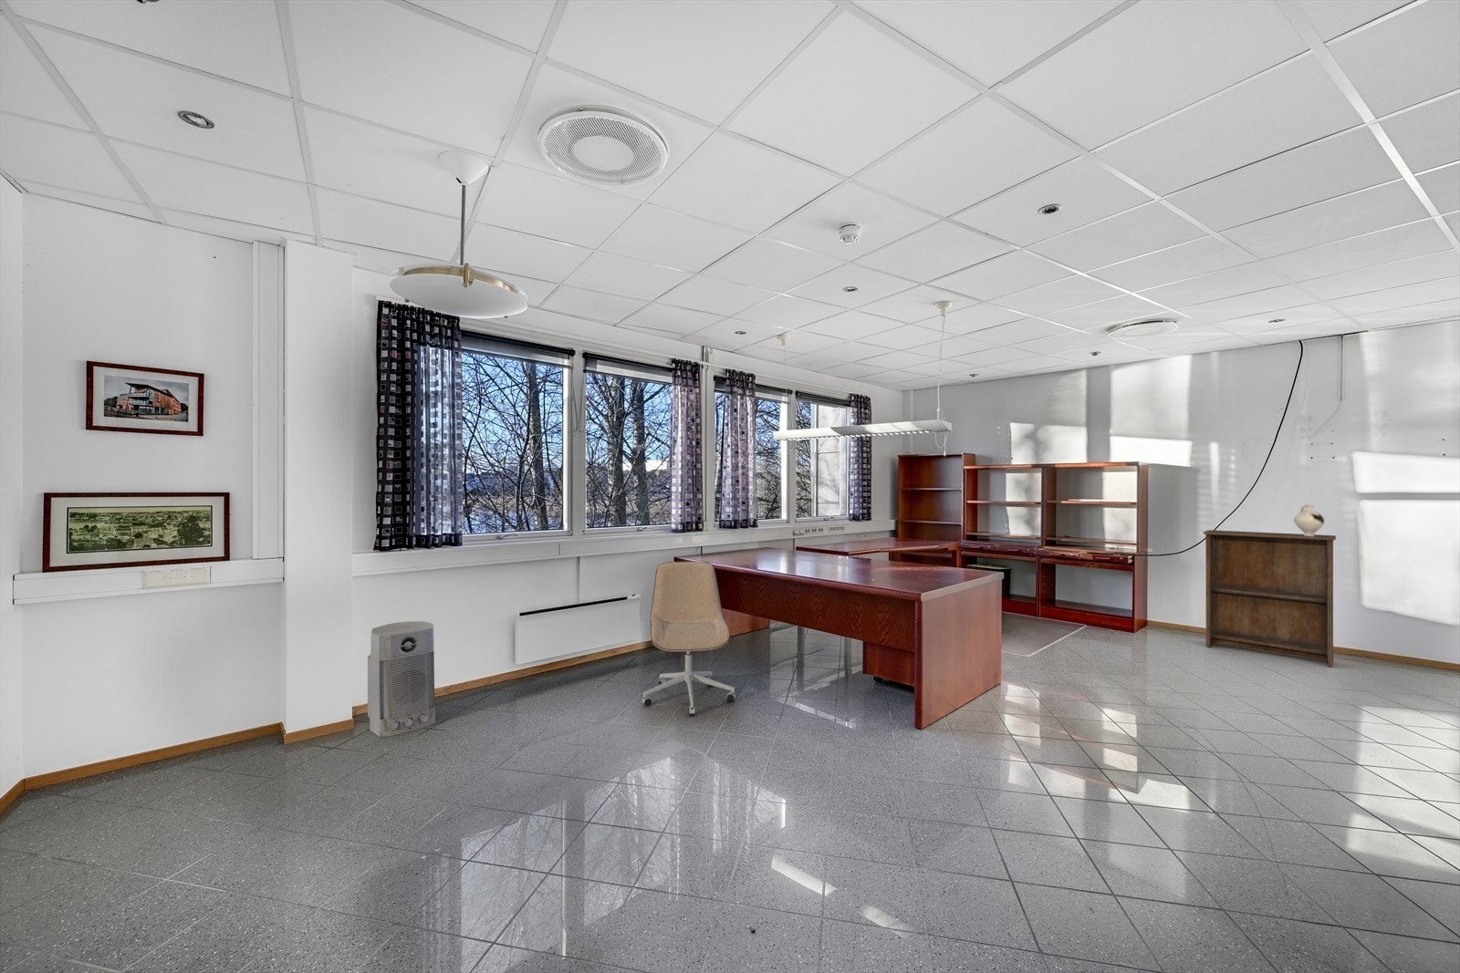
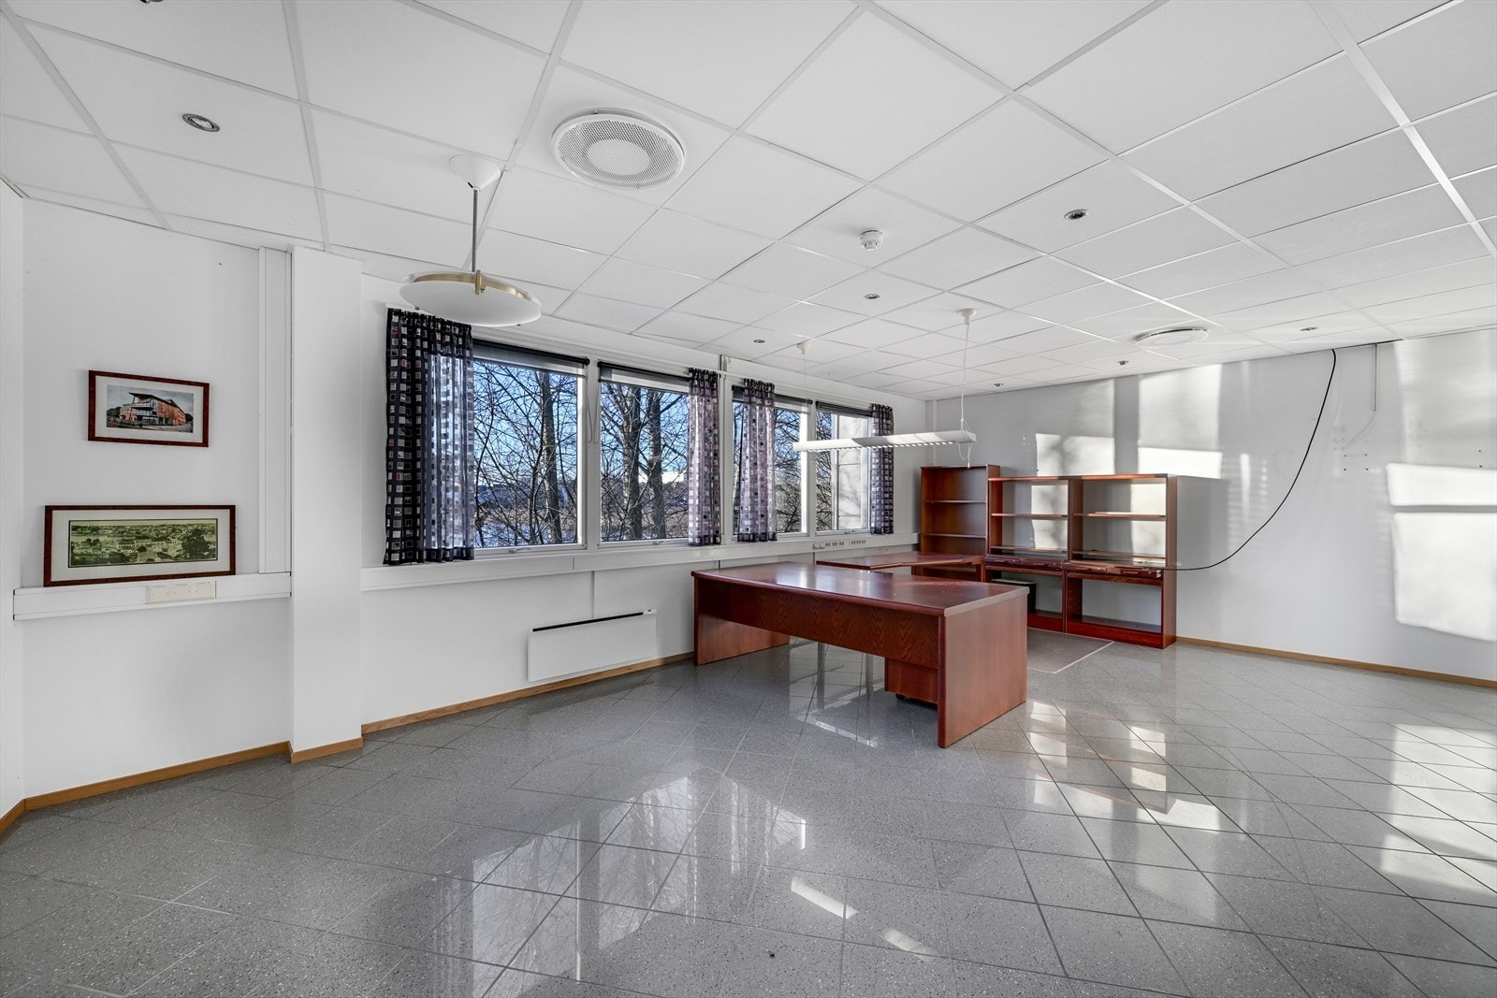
- decorative vase [1293,504,1326,536]
- bookshelf [1203,529,1337,668]
- air purifier [367,620,437,737]
- office chair [642,560,737,716]
